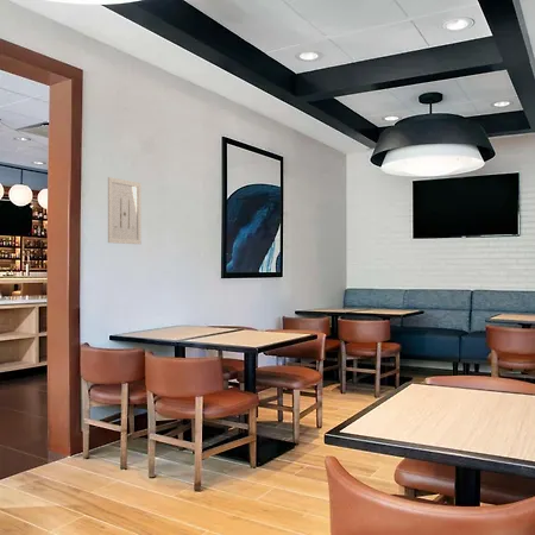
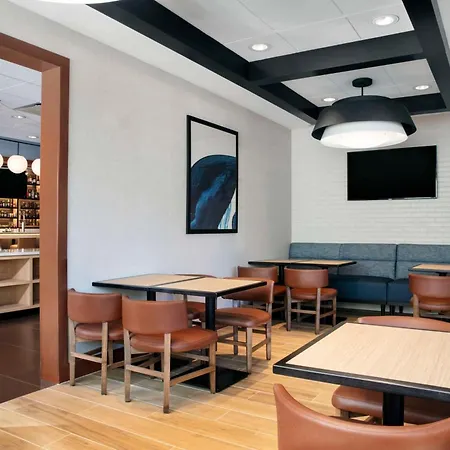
- wall art [107,176,143,245]
